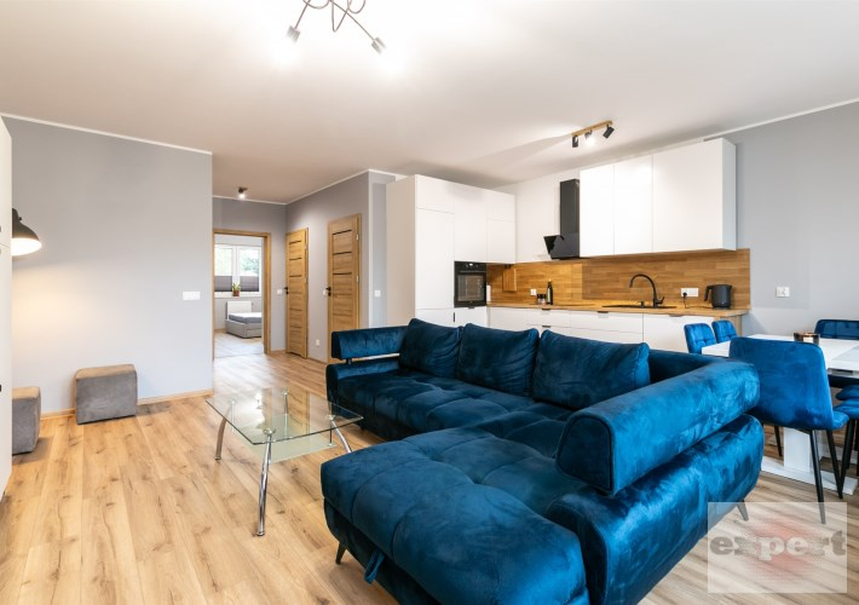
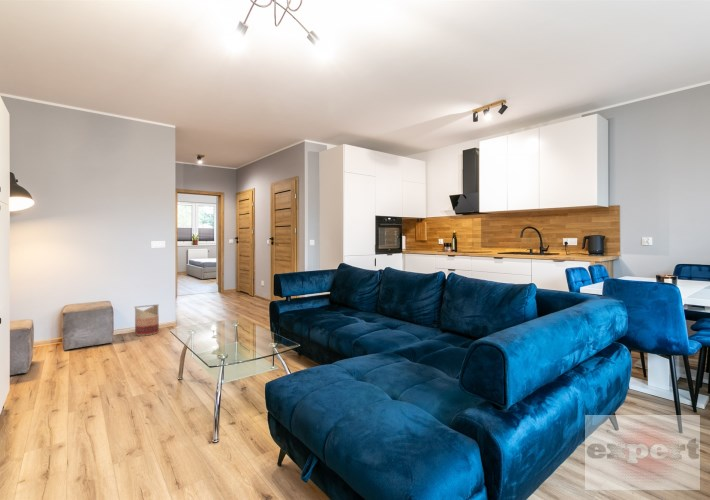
+ basket [133,303,160,336]
